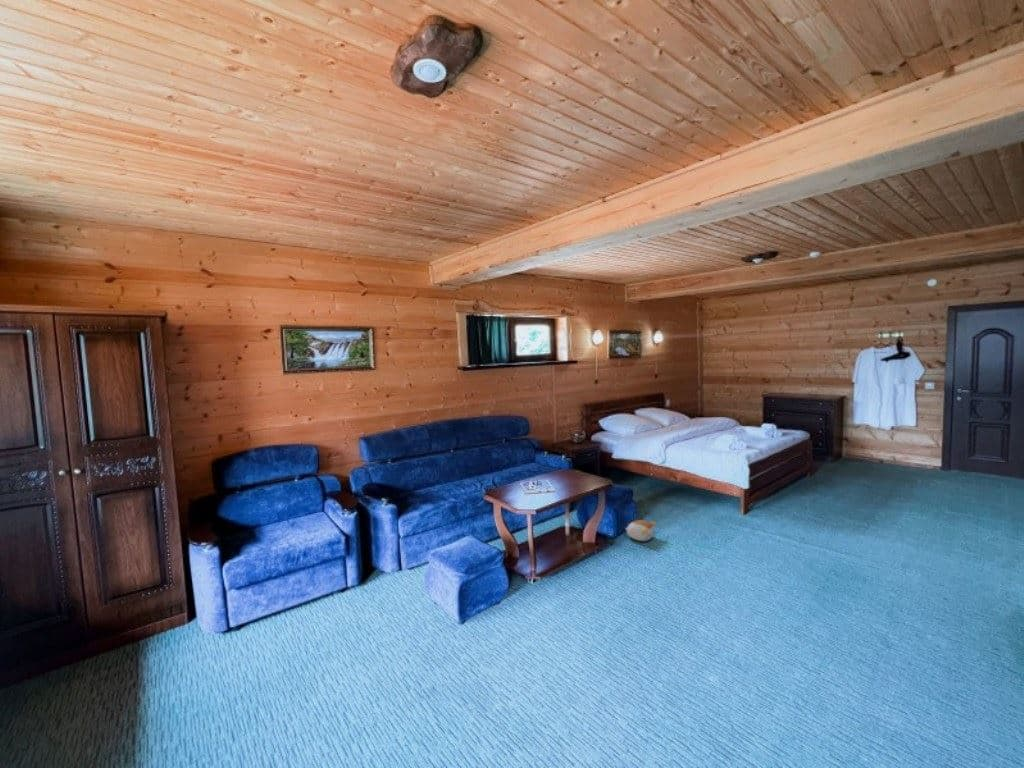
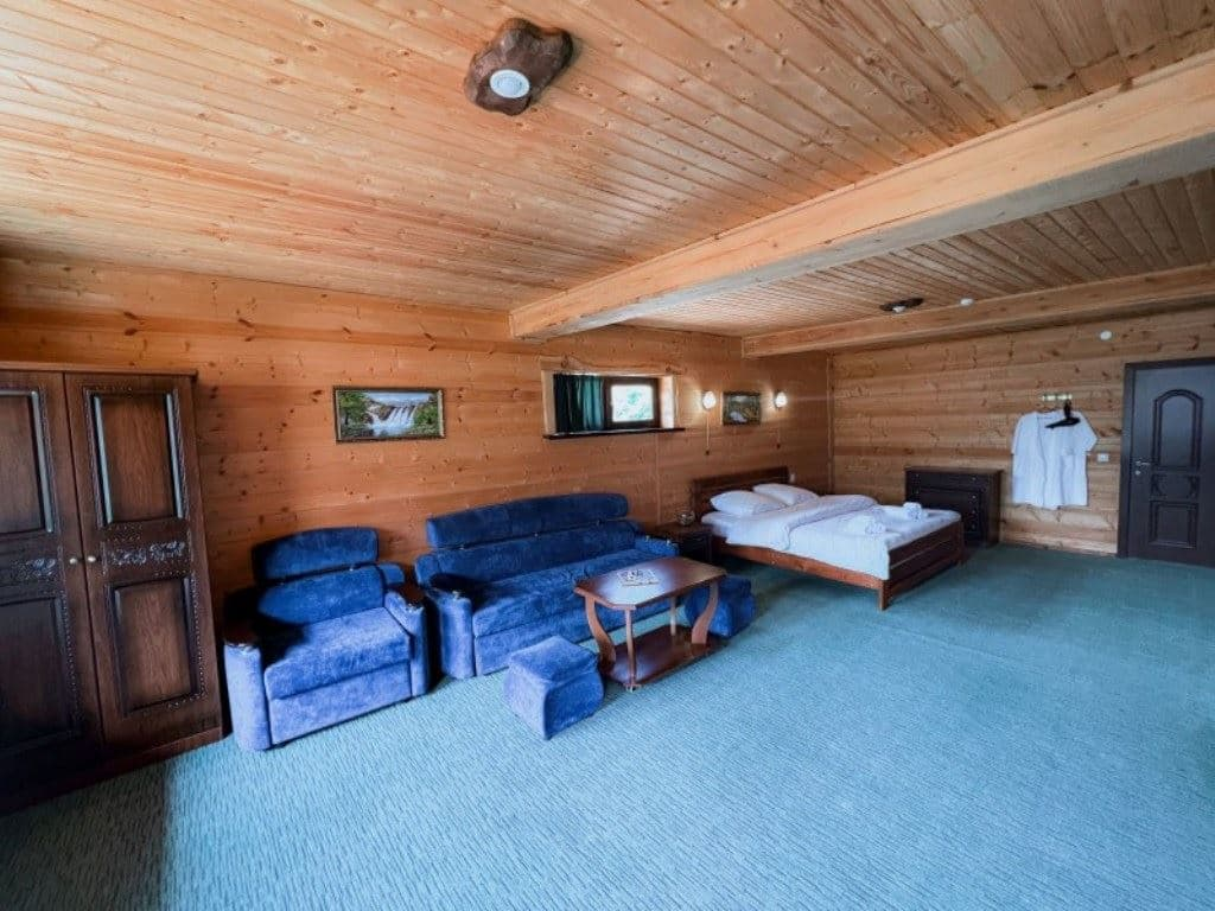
- plush toy [624,519,658,542]
